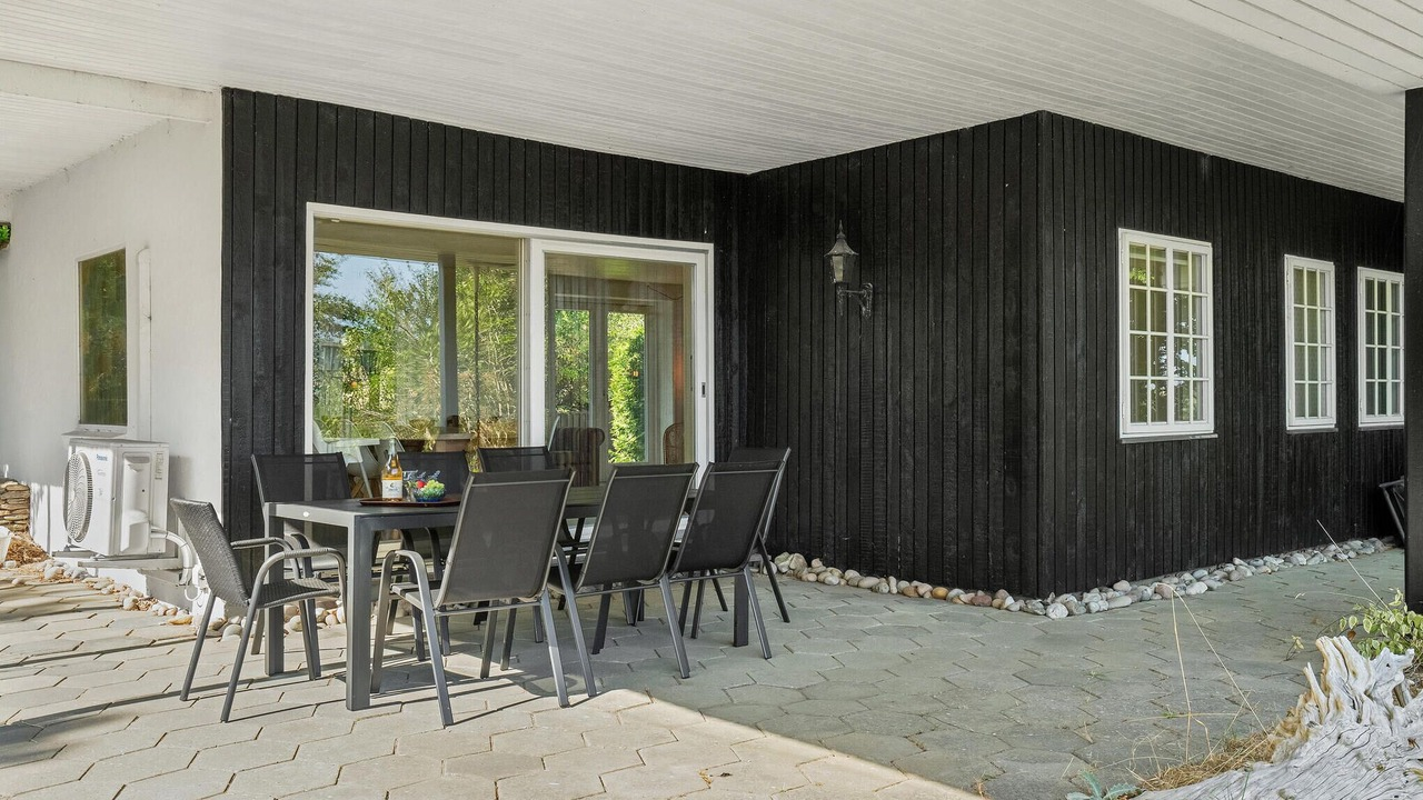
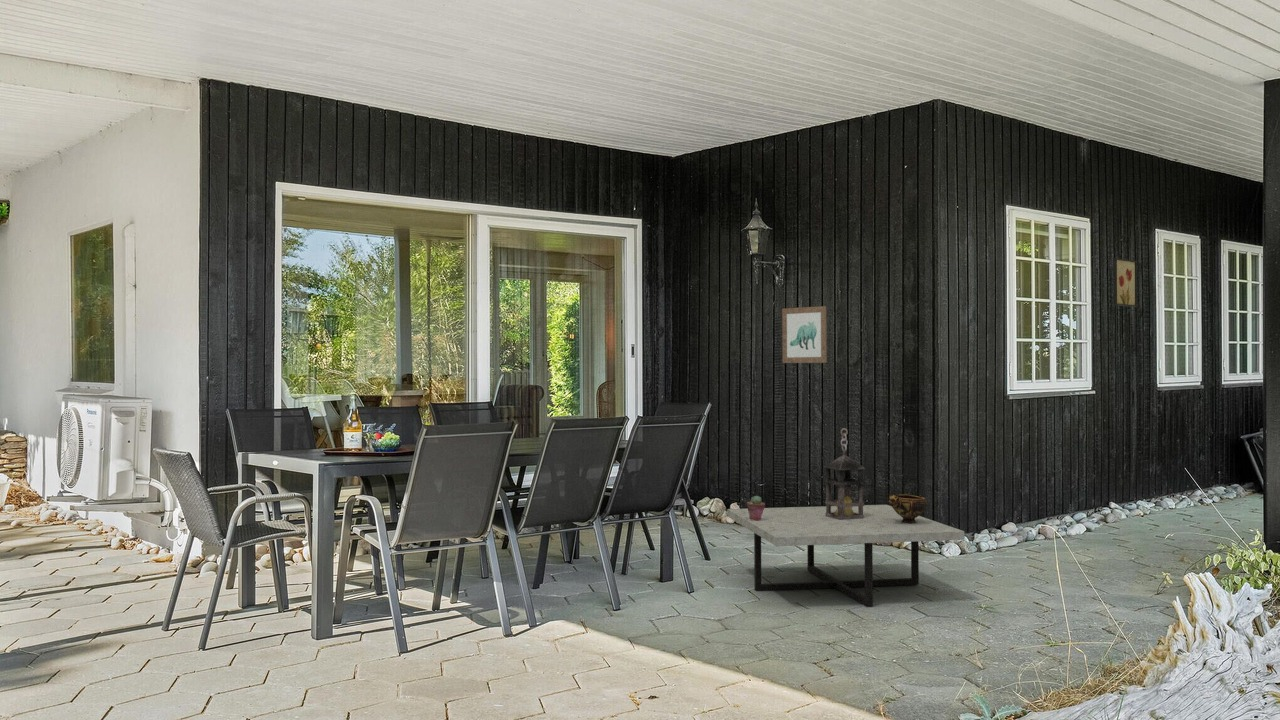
+ potted succulent [746,495,766,521]
+ coffee table [726,504,966,608]
+ ceramic bowl [887,492,928,524]
+ lantern [823,427,866,520]
+ wall art [1112,257,1138,308]
+ wall art [781,305,828,364]
